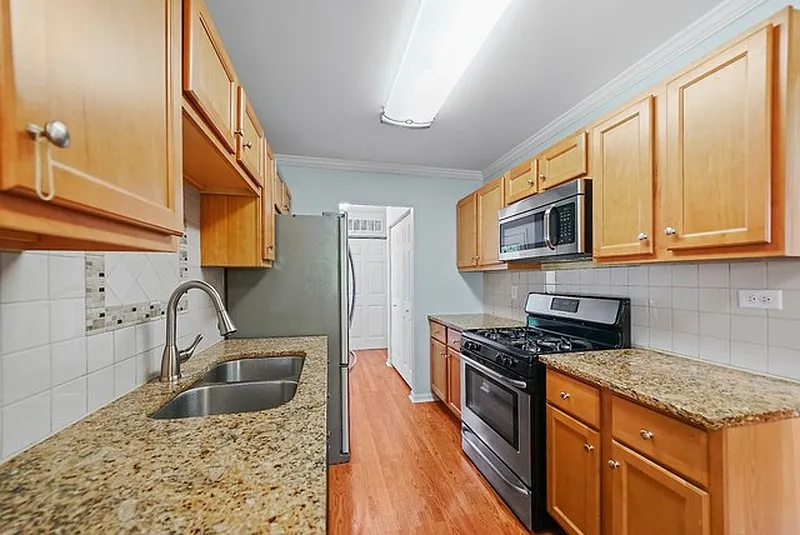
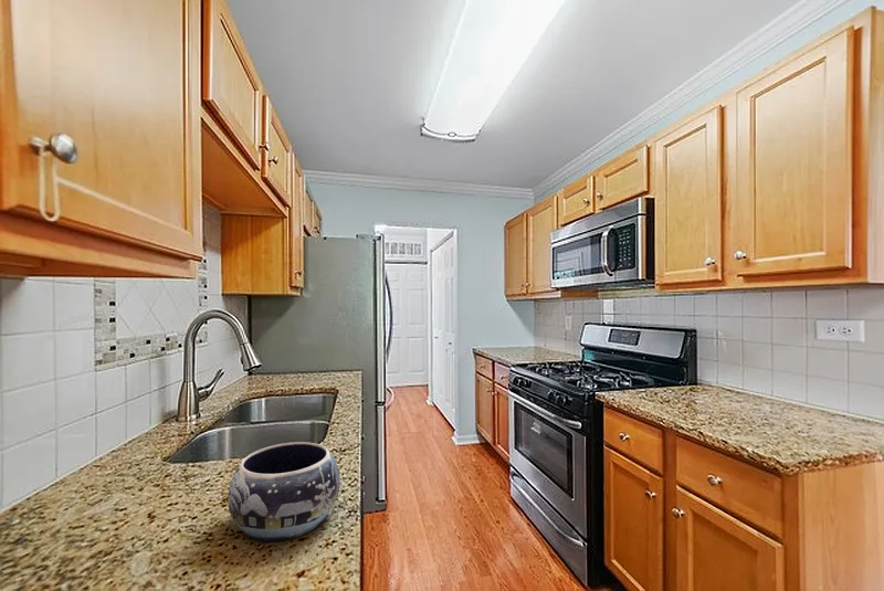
+ decorative bowl [227,441,341,542]
